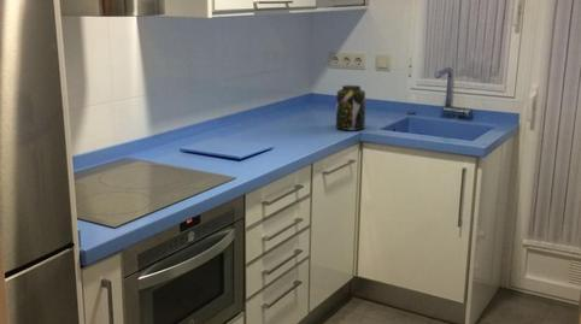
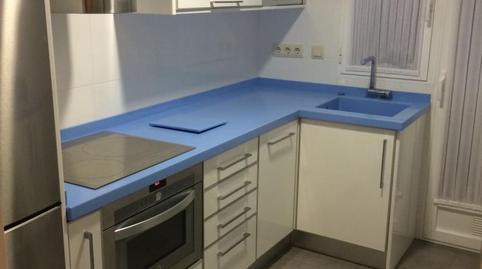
- jar [335,84,366,131]
